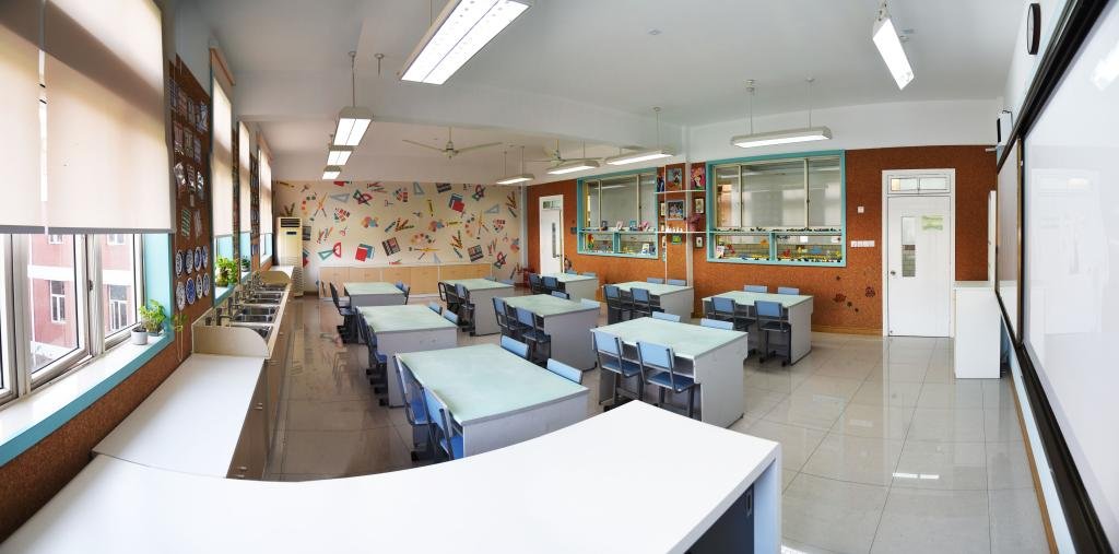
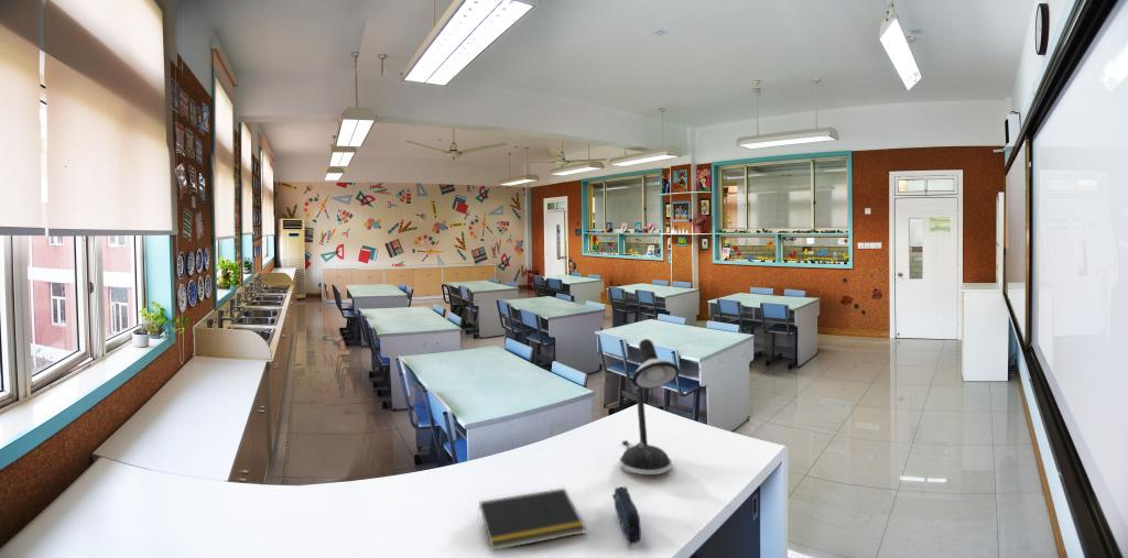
+ desk lamp [618,338,681,475]
+ pencil case [611,485,642,546]
+ notepad [476,488,587,551]
